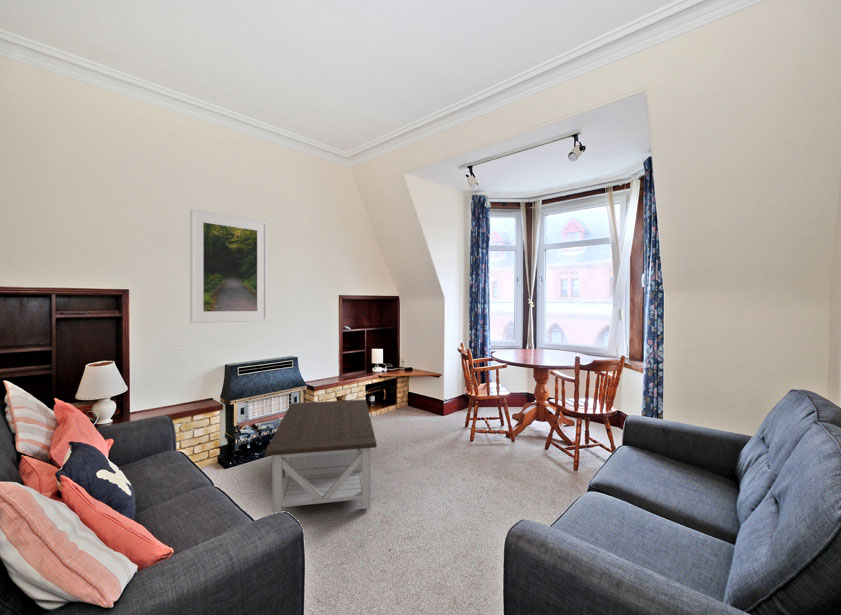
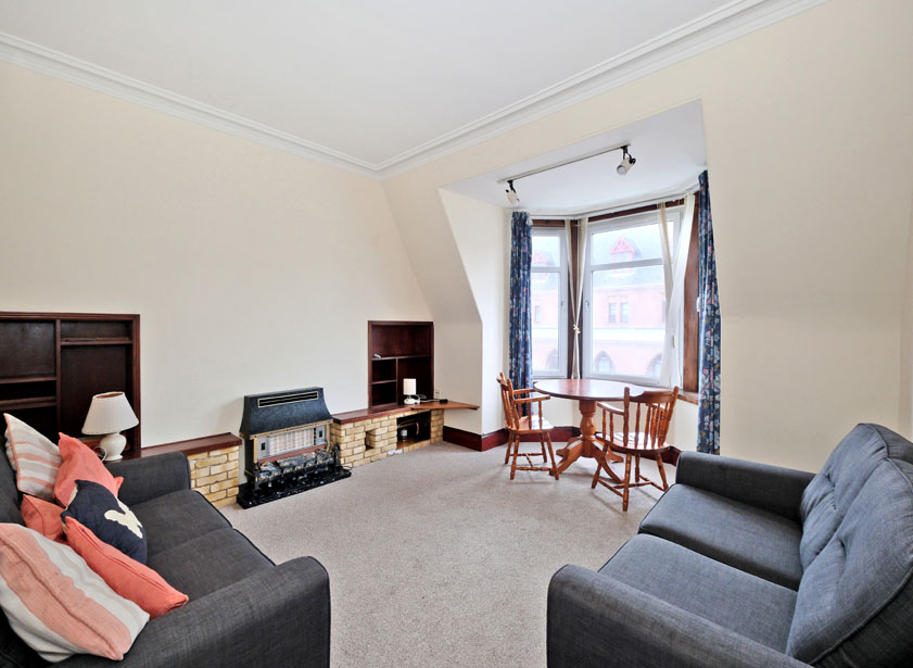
- coffee table [264,399,378,514]
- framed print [189,208,268,324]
